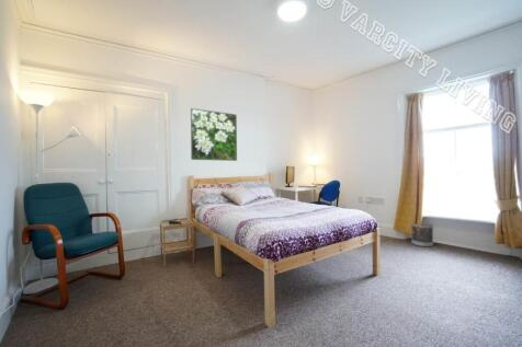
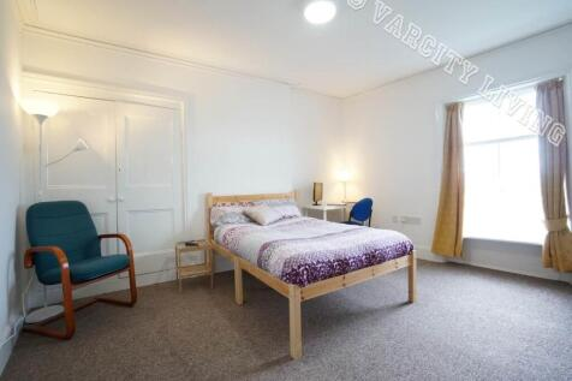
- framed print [190,107,238,162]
- wastebasket [410,221,434,247]
